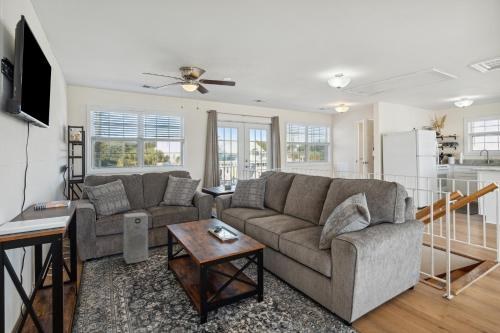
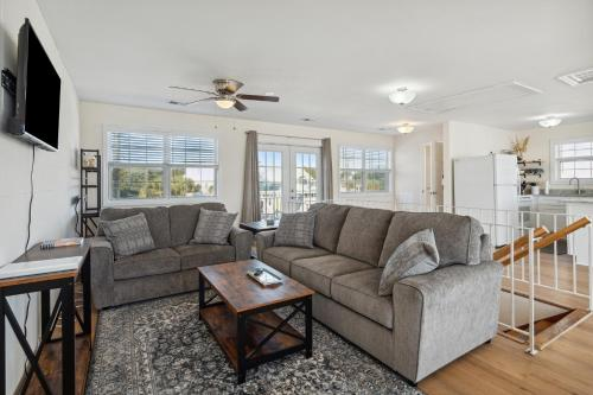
- air purifier [122,212,149,265]
